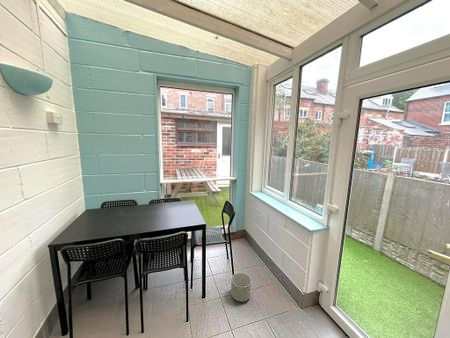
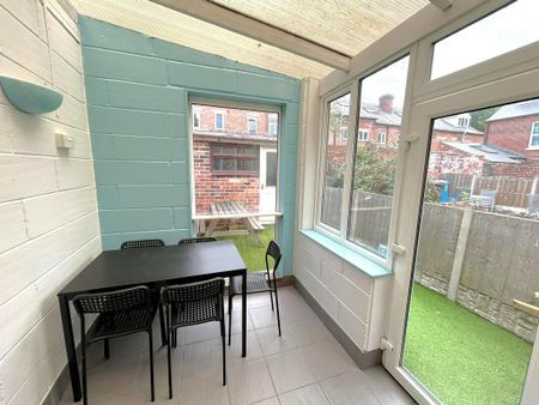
- planter [230,272,252,303]
